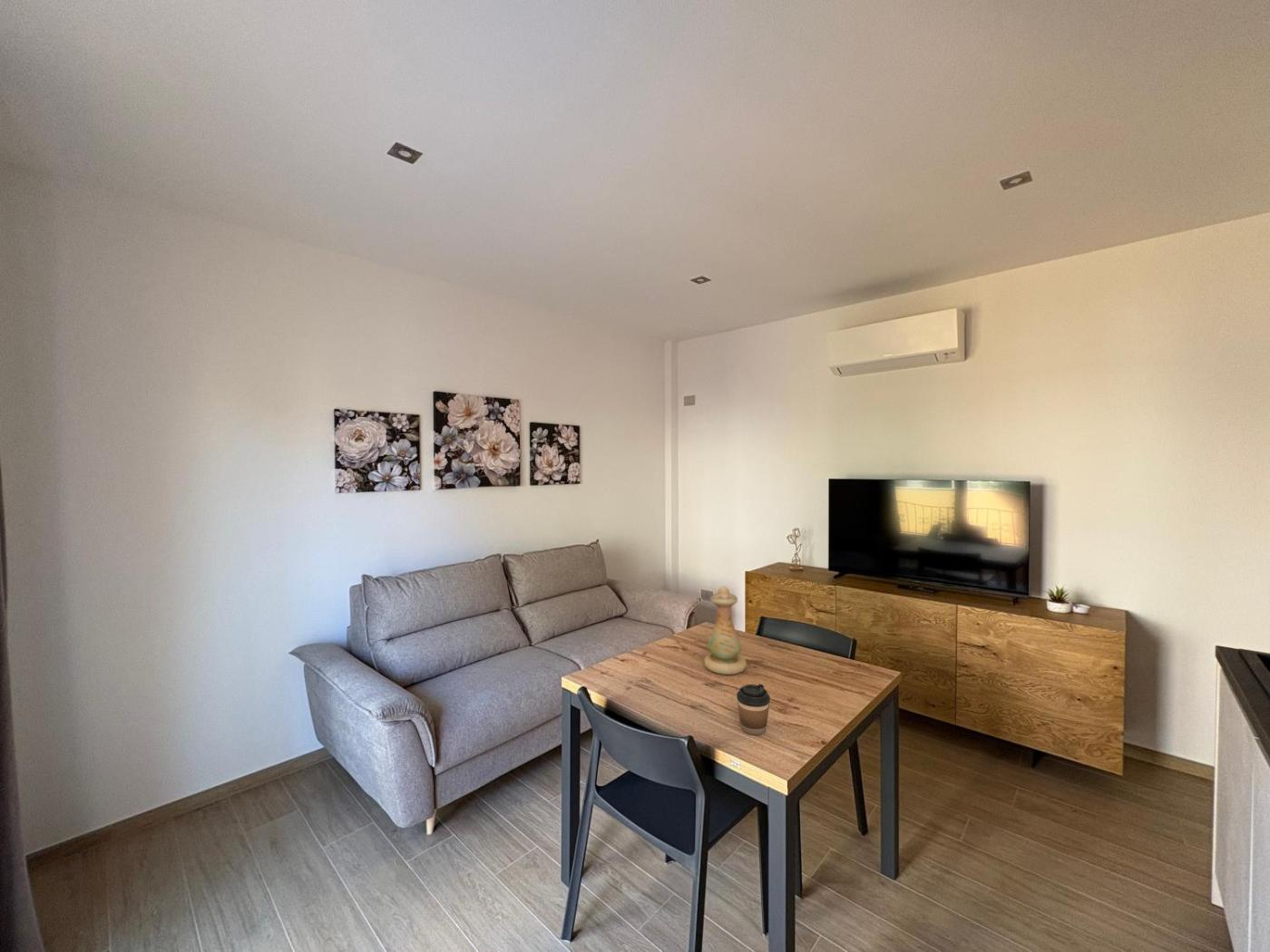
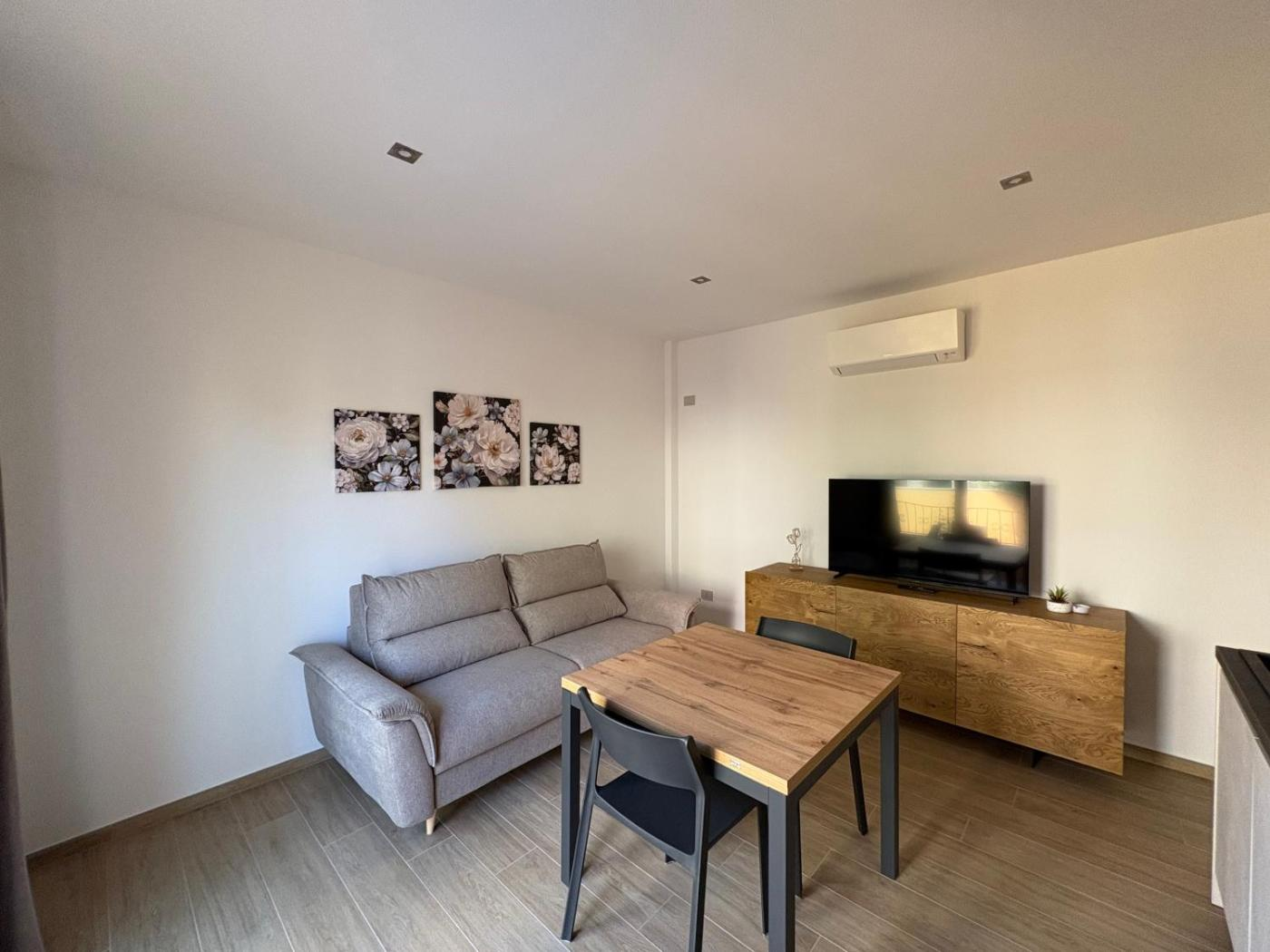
- vase [703,585,747,675]
- coffee cup [736,683,771,736]
